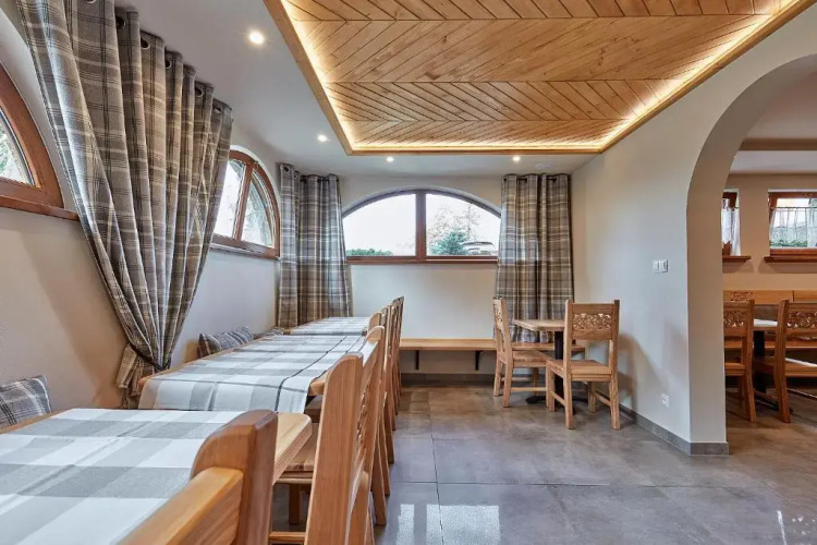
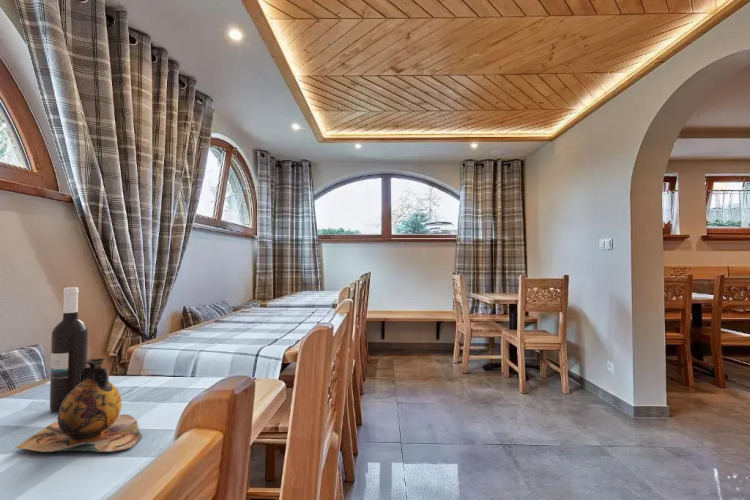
+ wine bottle [49,286,89,413]
+ vase [15,357,143,453]
